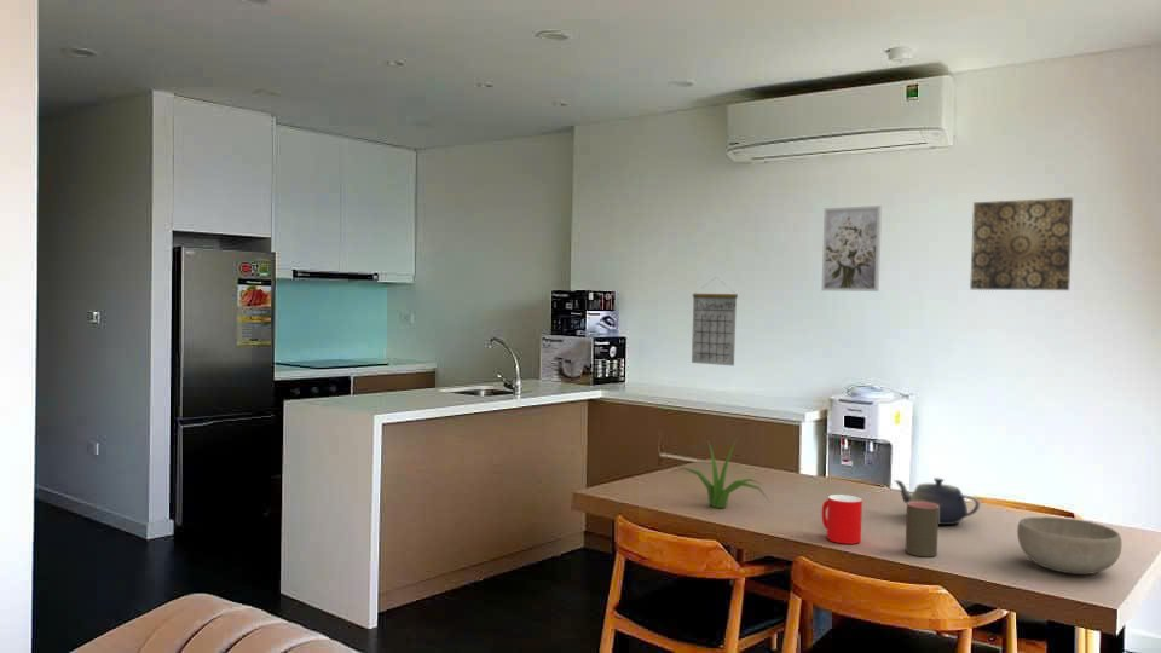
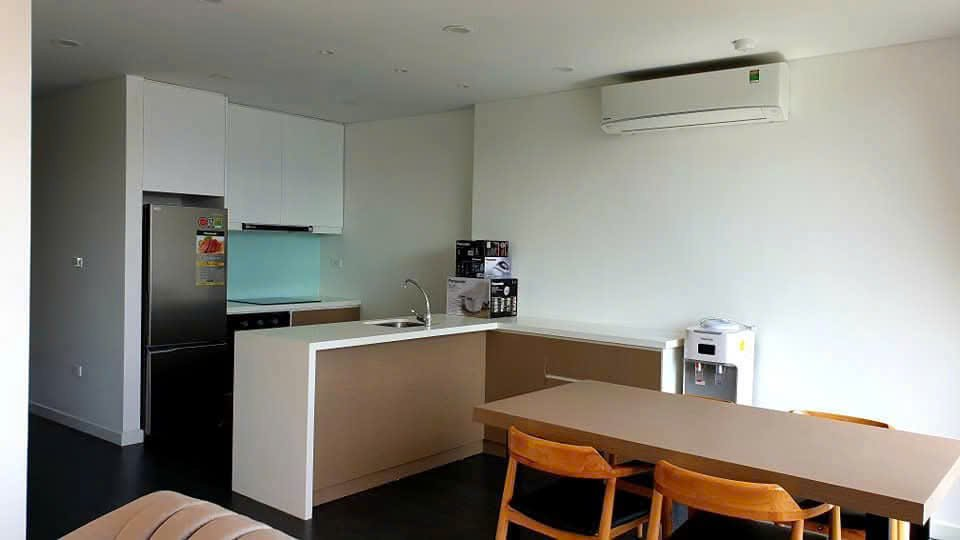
- calendar [691,276,739,366]
- teapot [893,476,982,526]
- wall art [820,204,883,293]
- cup [903,502,940,559]
- cup [821,493,863,545]
- bowl [1016,515,1122,576]
- plant [670,437,770,509]
- wall art [969,197,1074,291]
